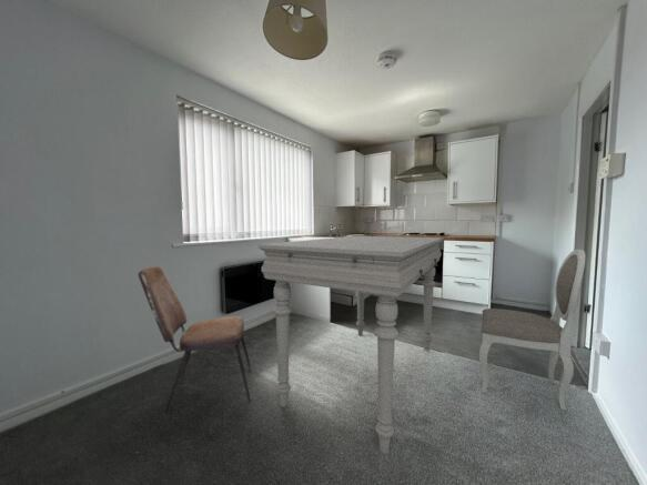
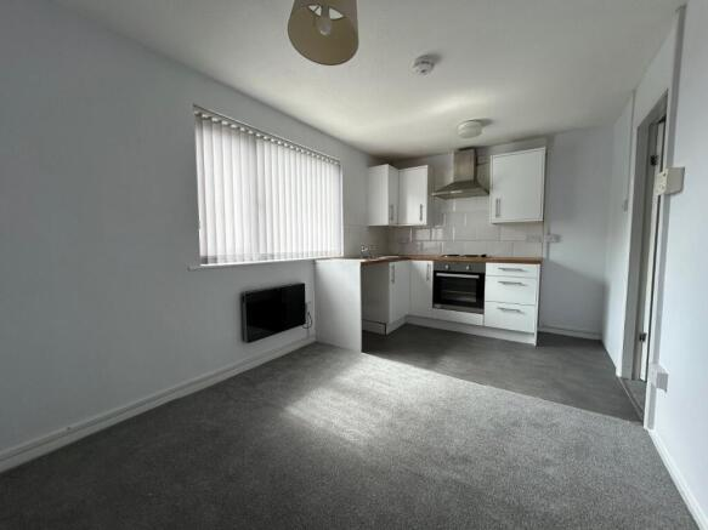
- dining chair [478,249,587,412]
- dining chair [138,265,252,416]
- dining table [257,235,444,455]
